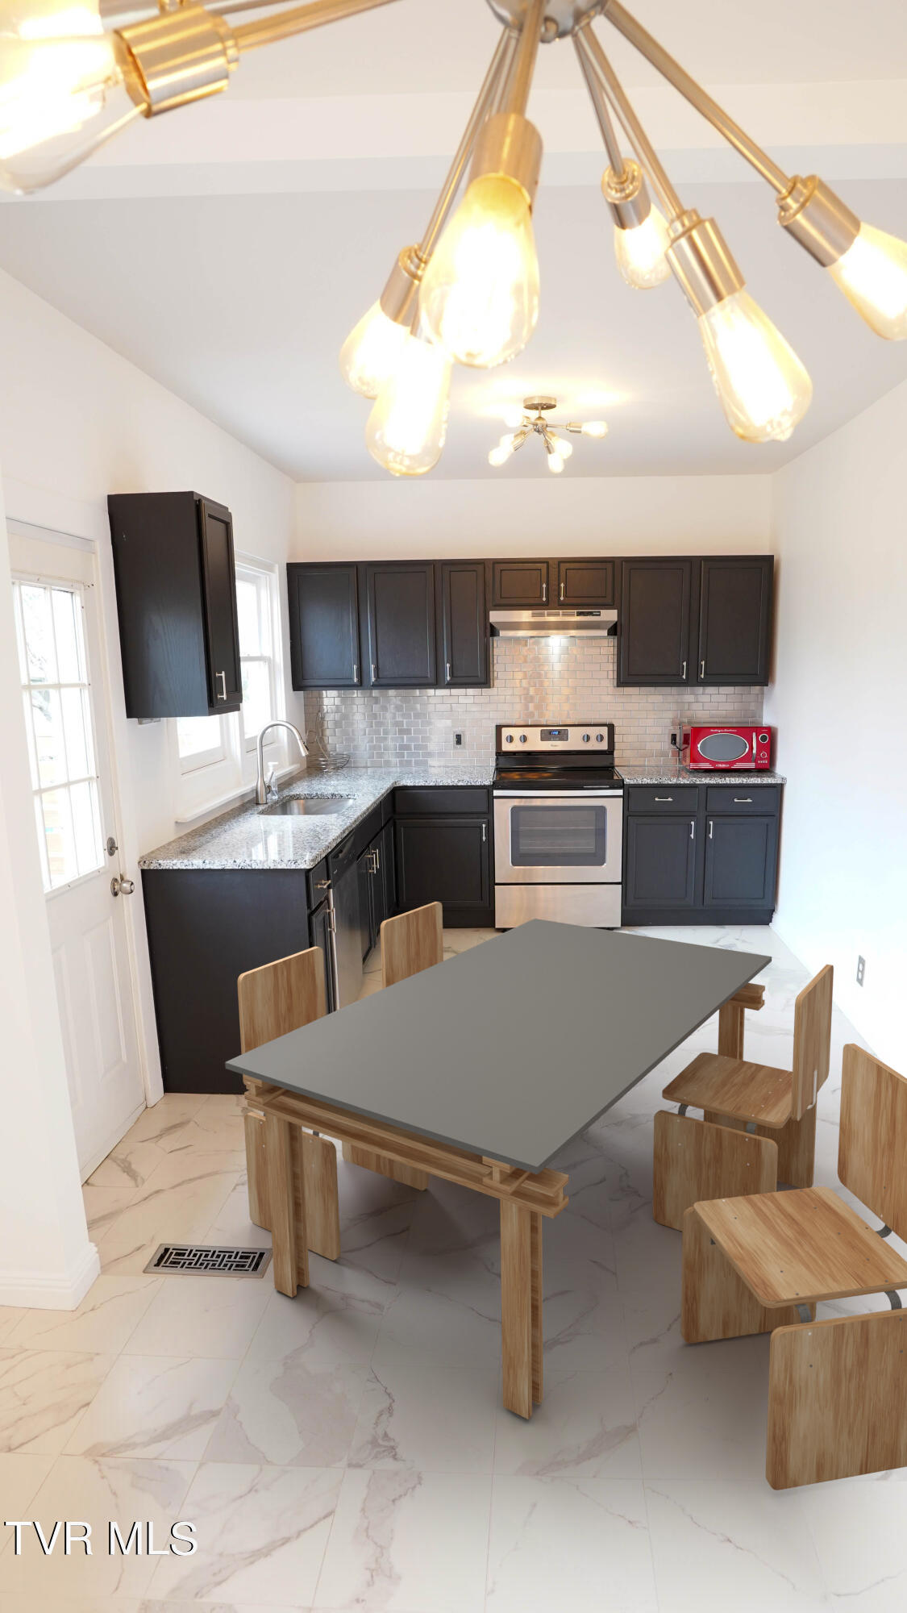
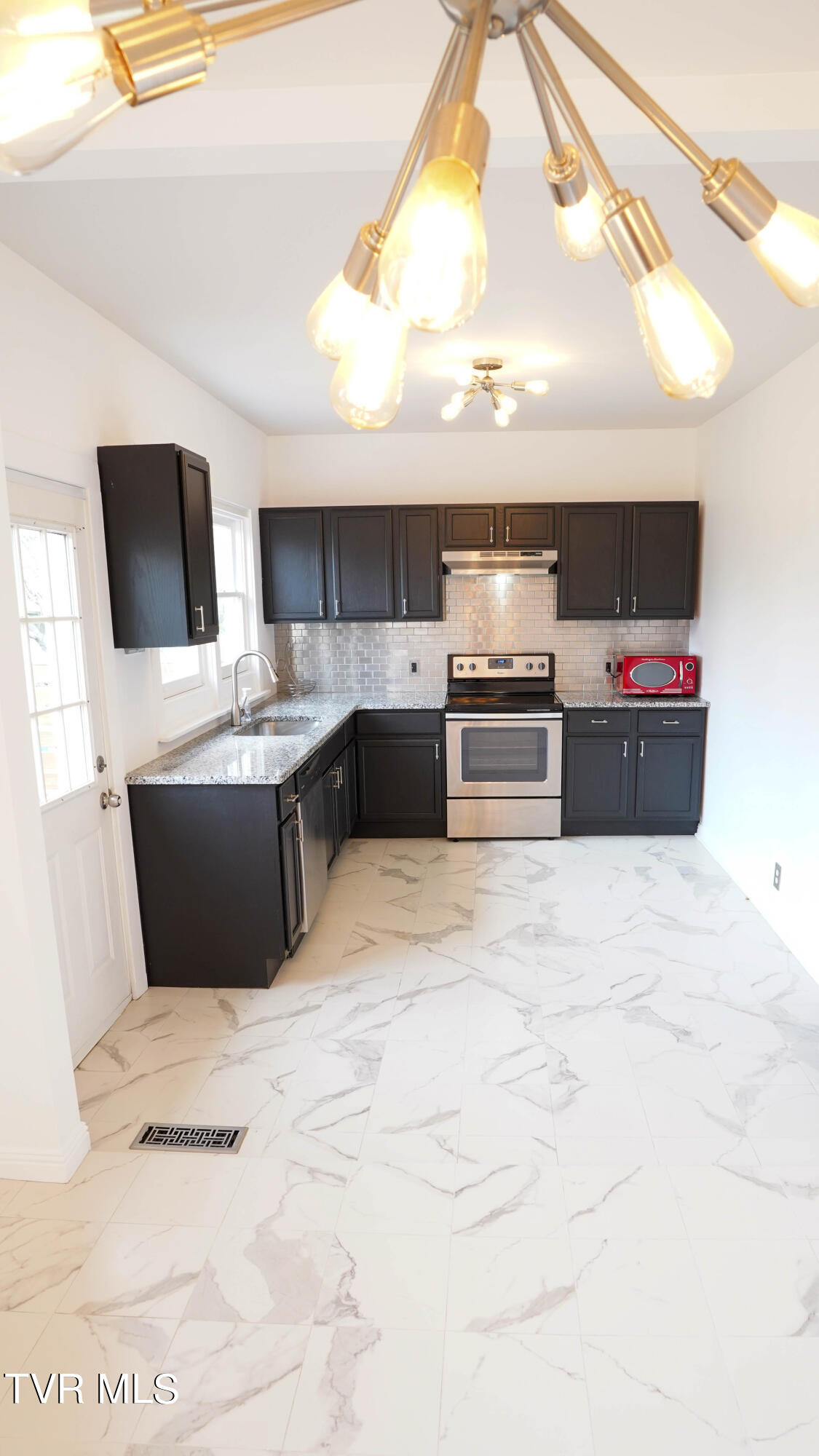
- dining table [224,901,907,1491]
